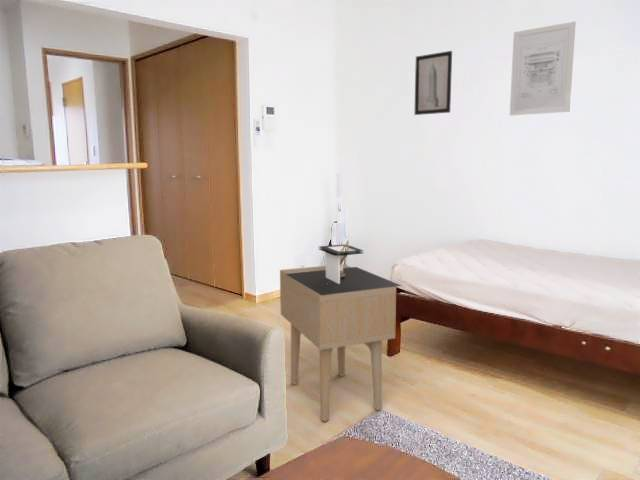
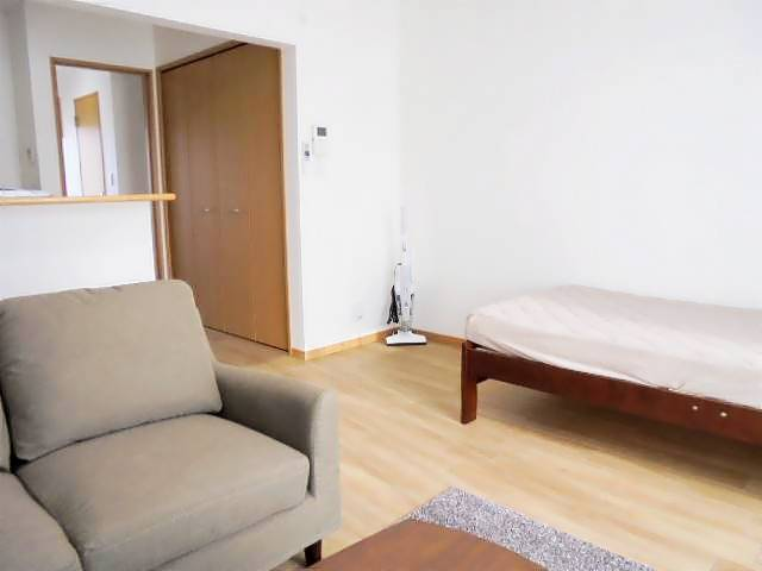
- wall art [414,50,453,116]
- side table [279,263,397,422]
- wall art [509,21,577,117]
- table lamp [286,239,403,296]
